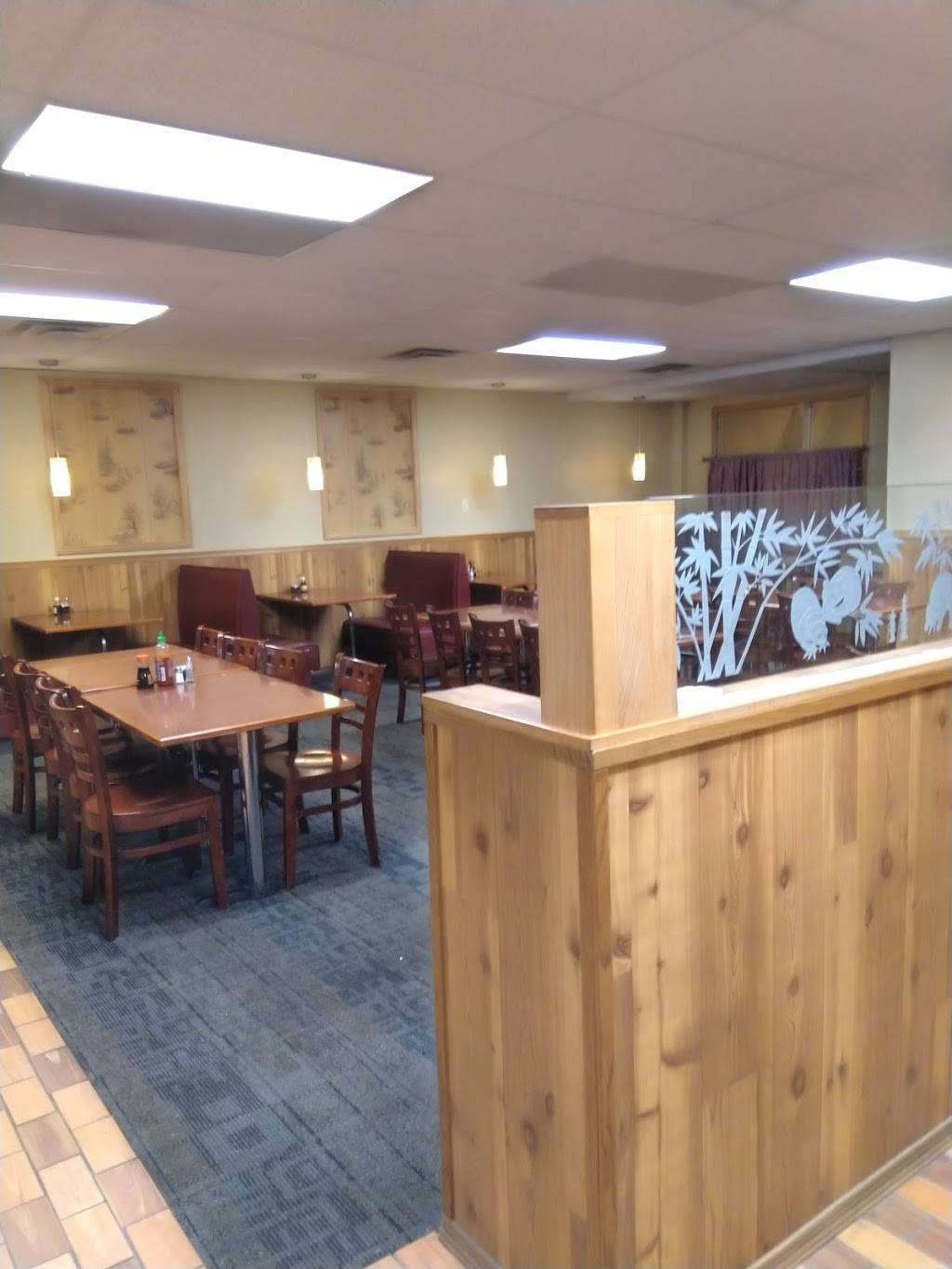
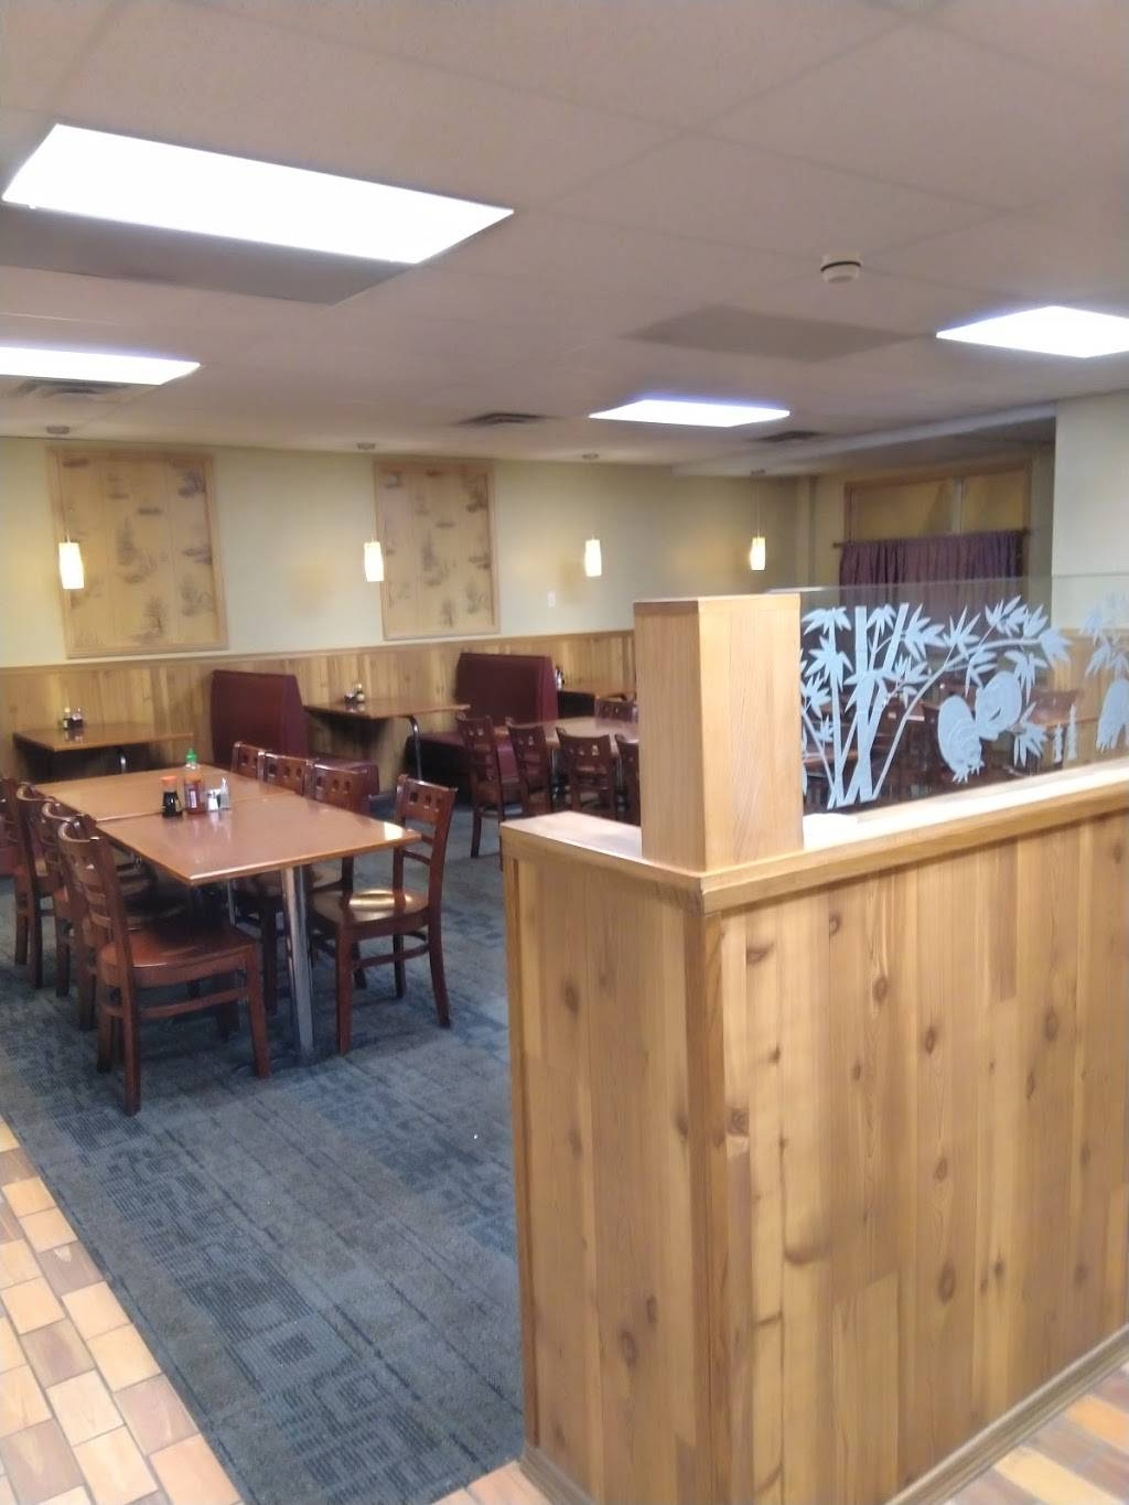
+ smoke detector [819,249,862,286]
